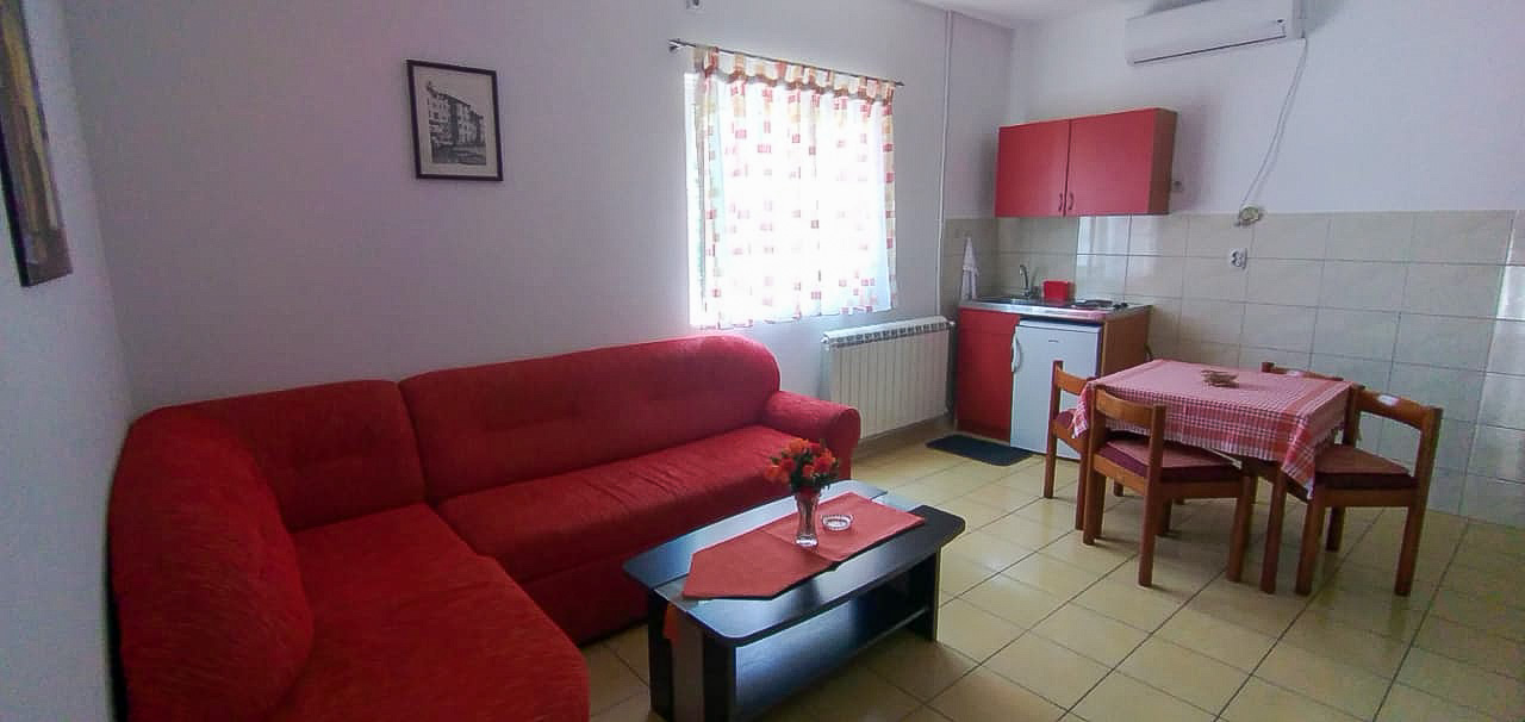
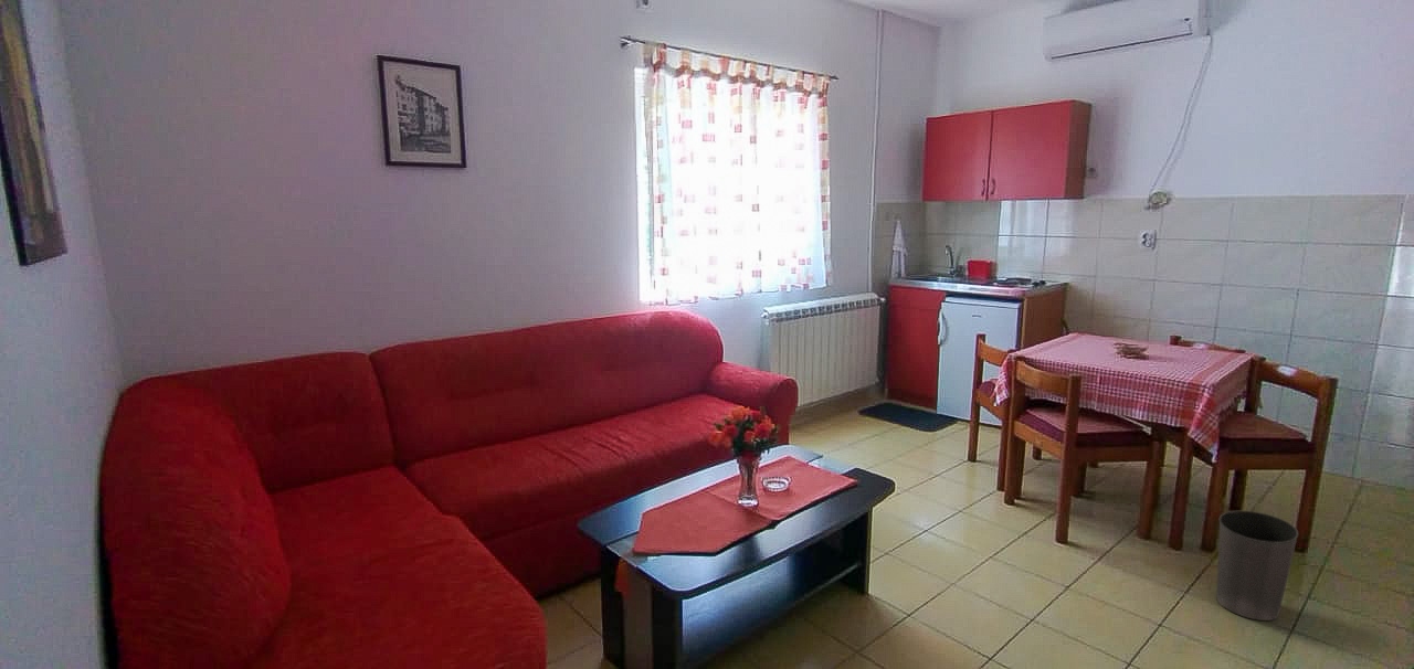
+ waste basket [1215,510,1299,622]
